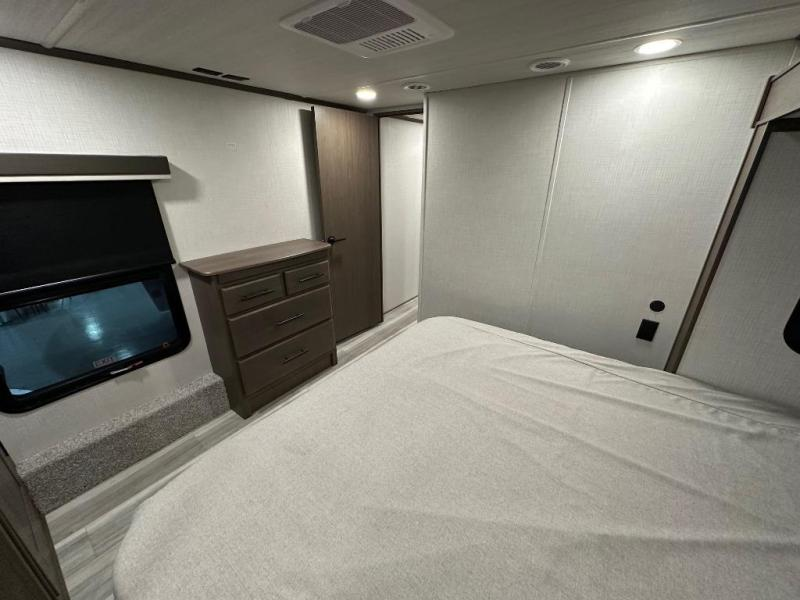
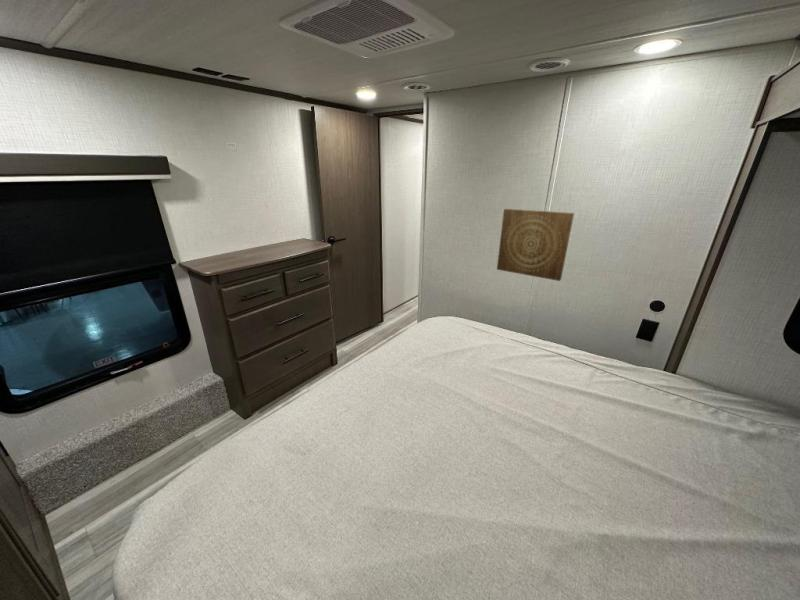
+ wall art [496,208,575,282]
